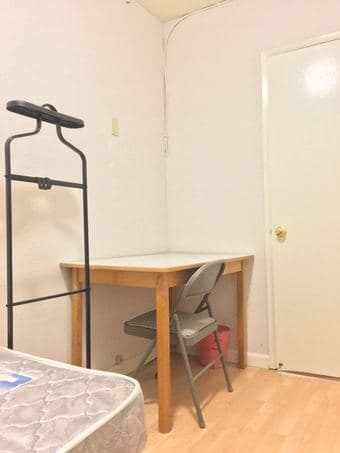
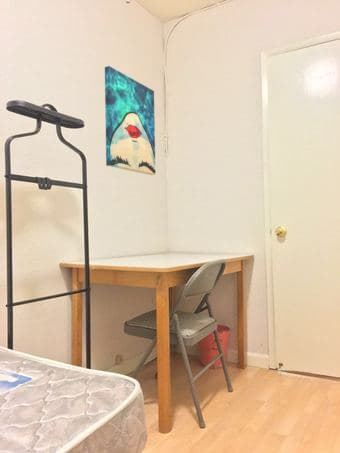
+ wall art [104,65,156,176]
